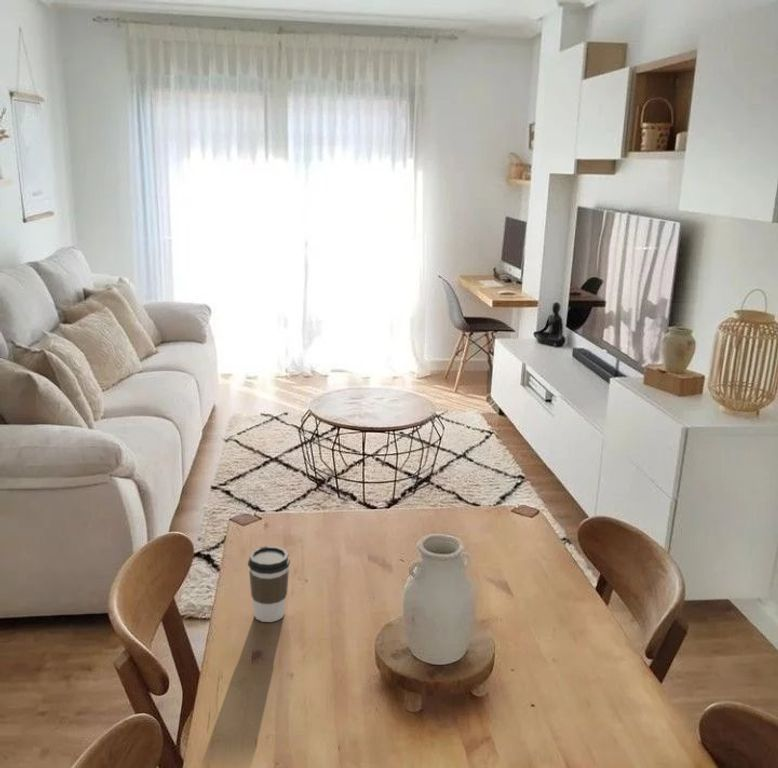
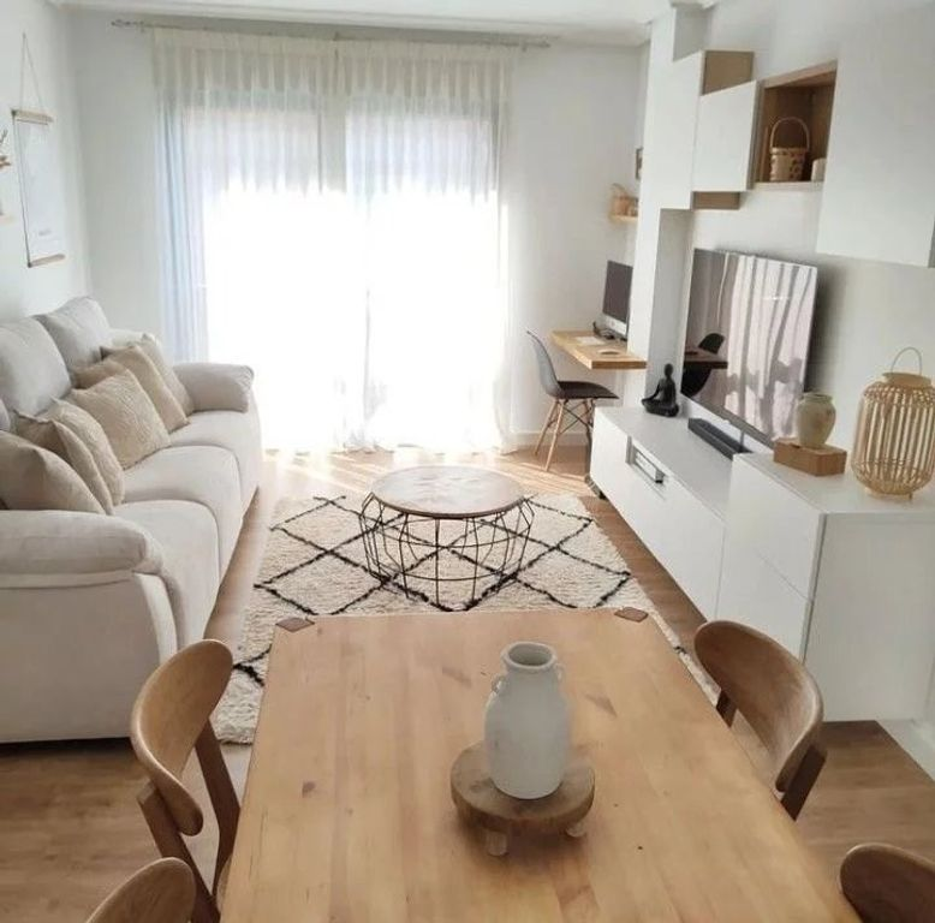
- coffee cup [247,545,291,623]
